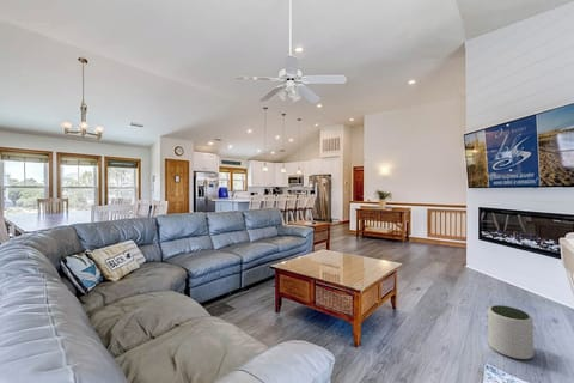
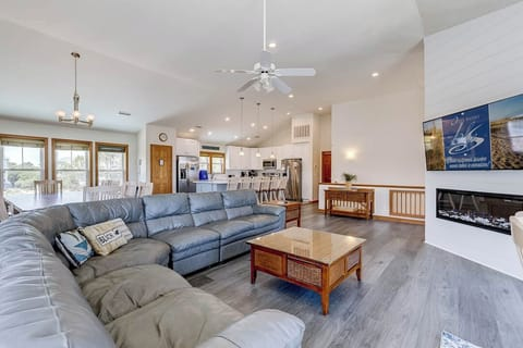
- plant pot [487,304,535,360]
